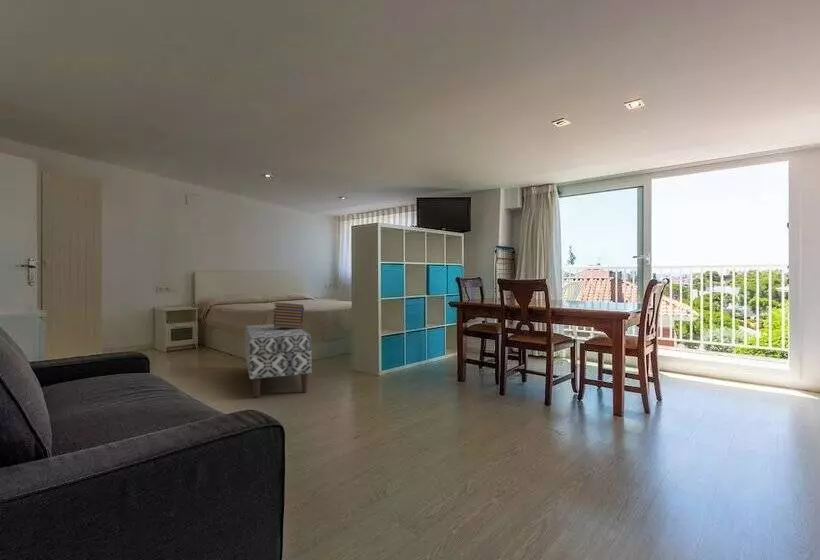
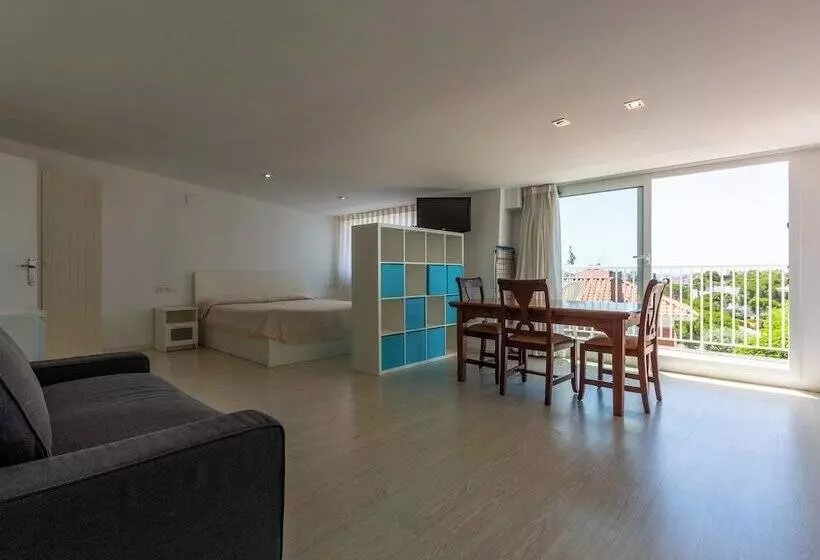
- book stack [272,301,305,329]
- bench [244,323,313,398]
